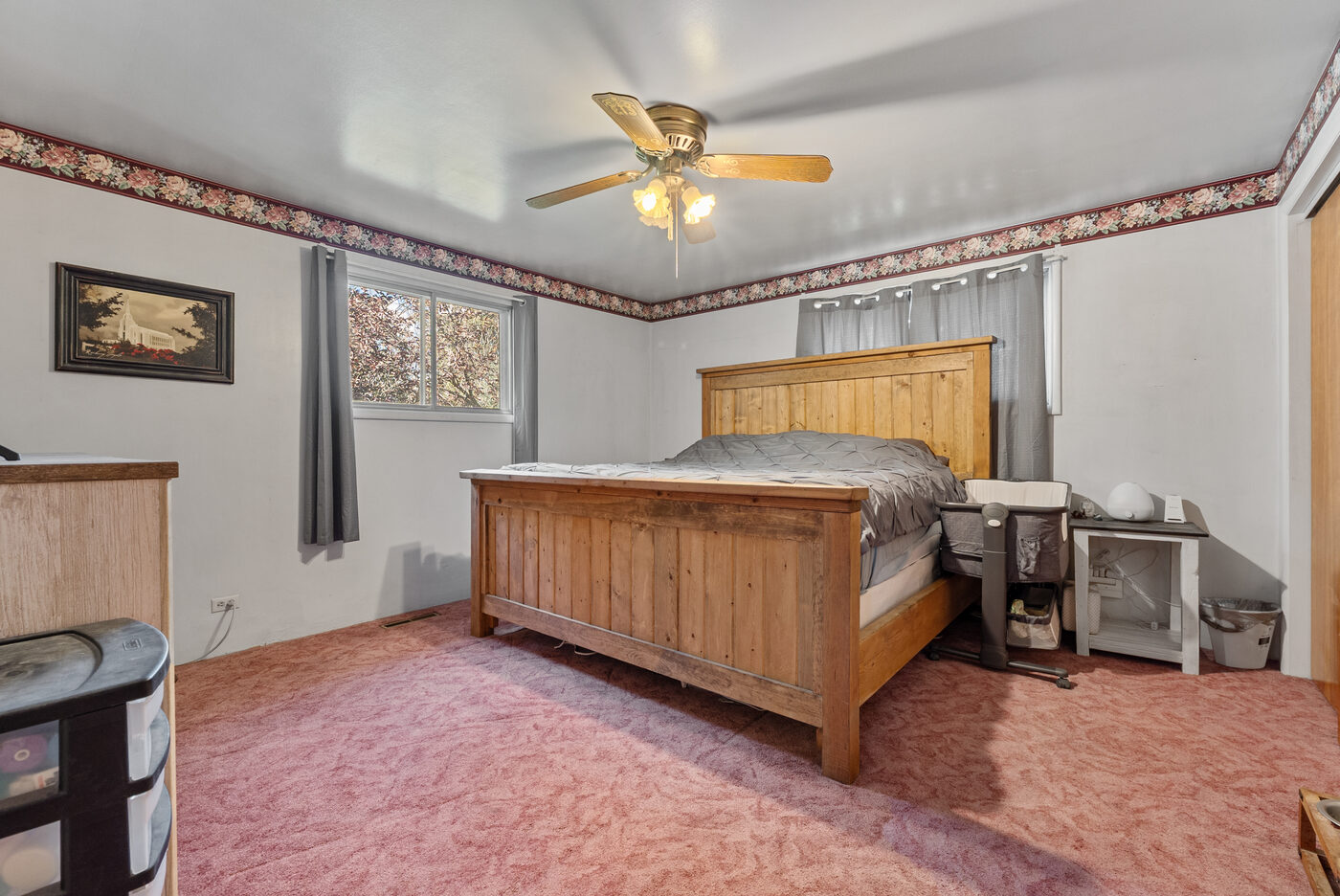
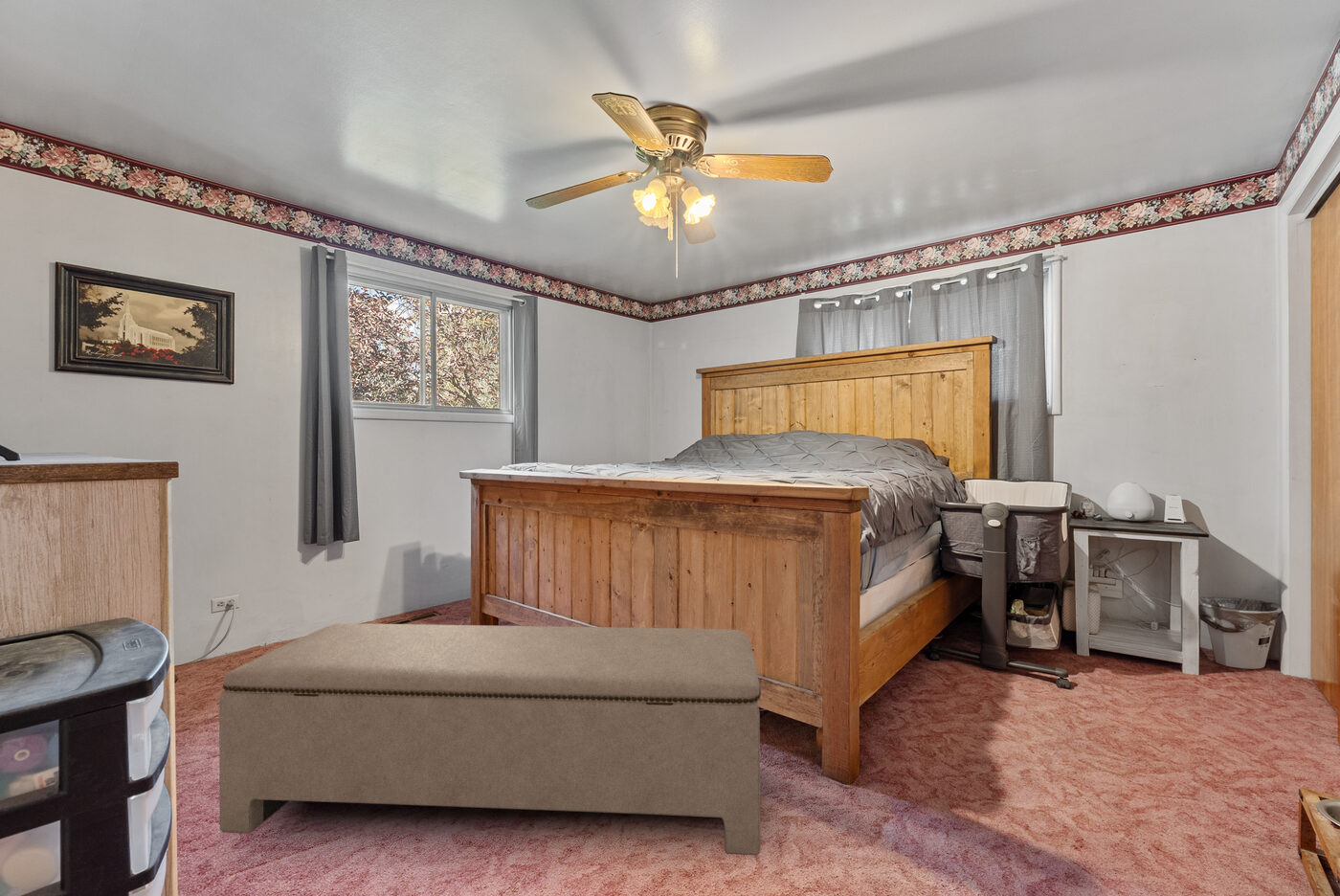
+ bench [218,623,762,856]
